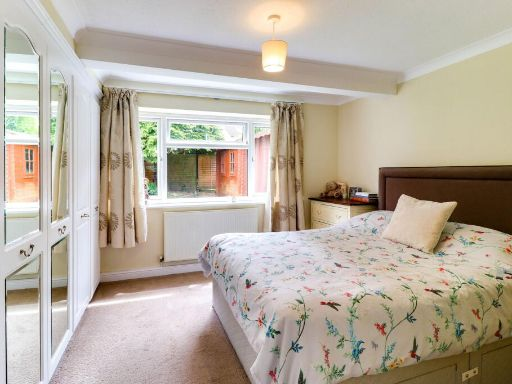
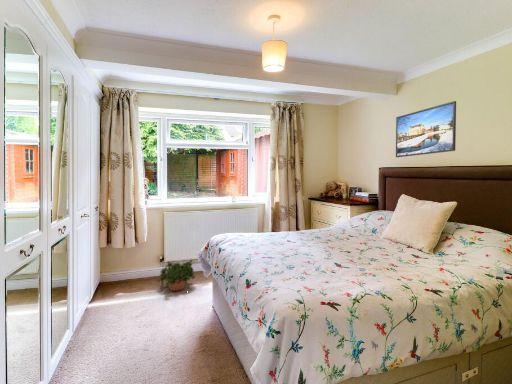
+ potted plant [156,259,196,291]
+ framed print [395,100,457,158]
